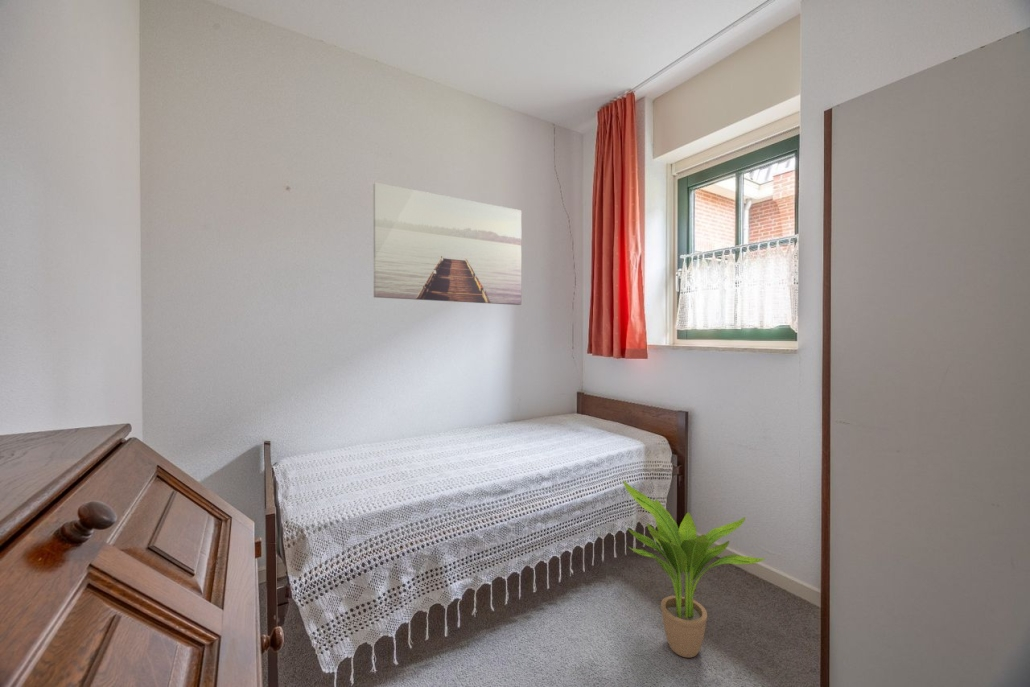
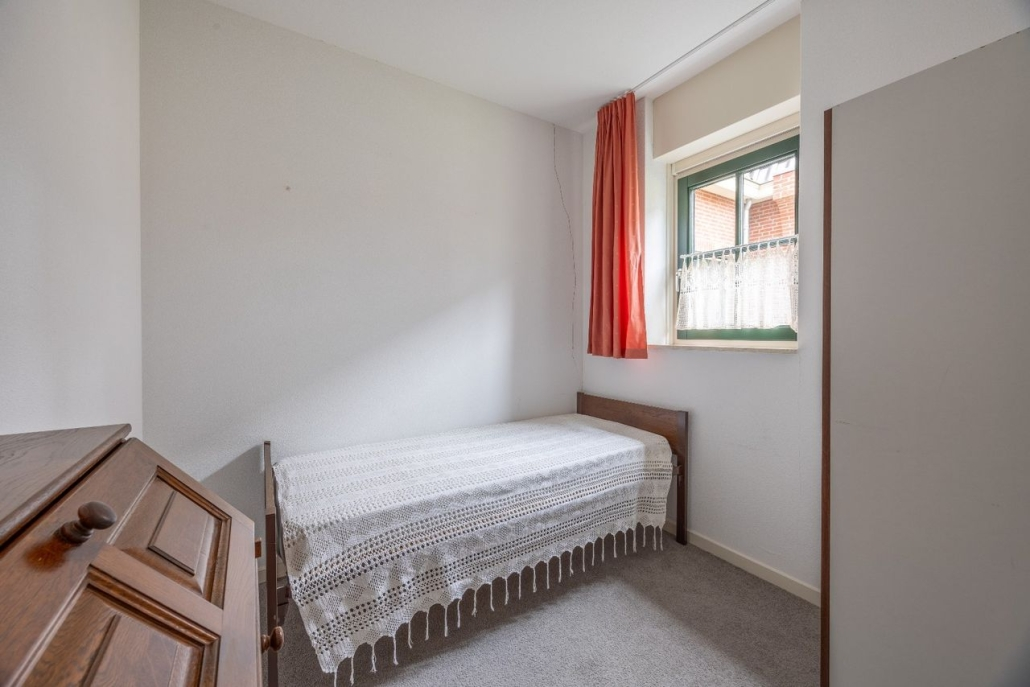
- potted plant [622,479,767,658]
- wall art [372,181,522,306]
